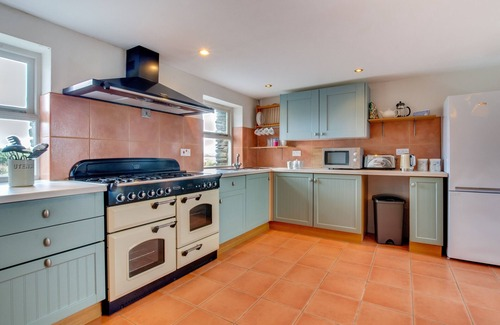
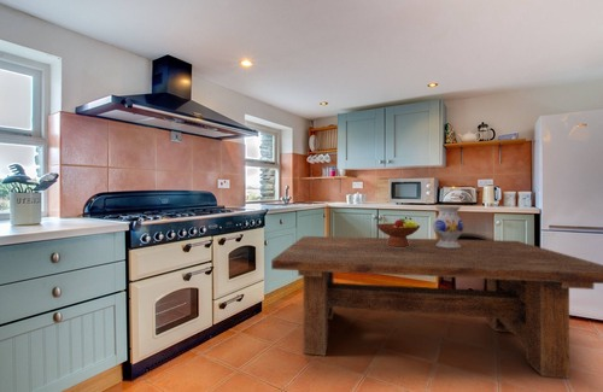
+ vase [432,205,466,248]
+ fruit bowl [375,216,421,247]
+ dining table [270,235,603,380]
